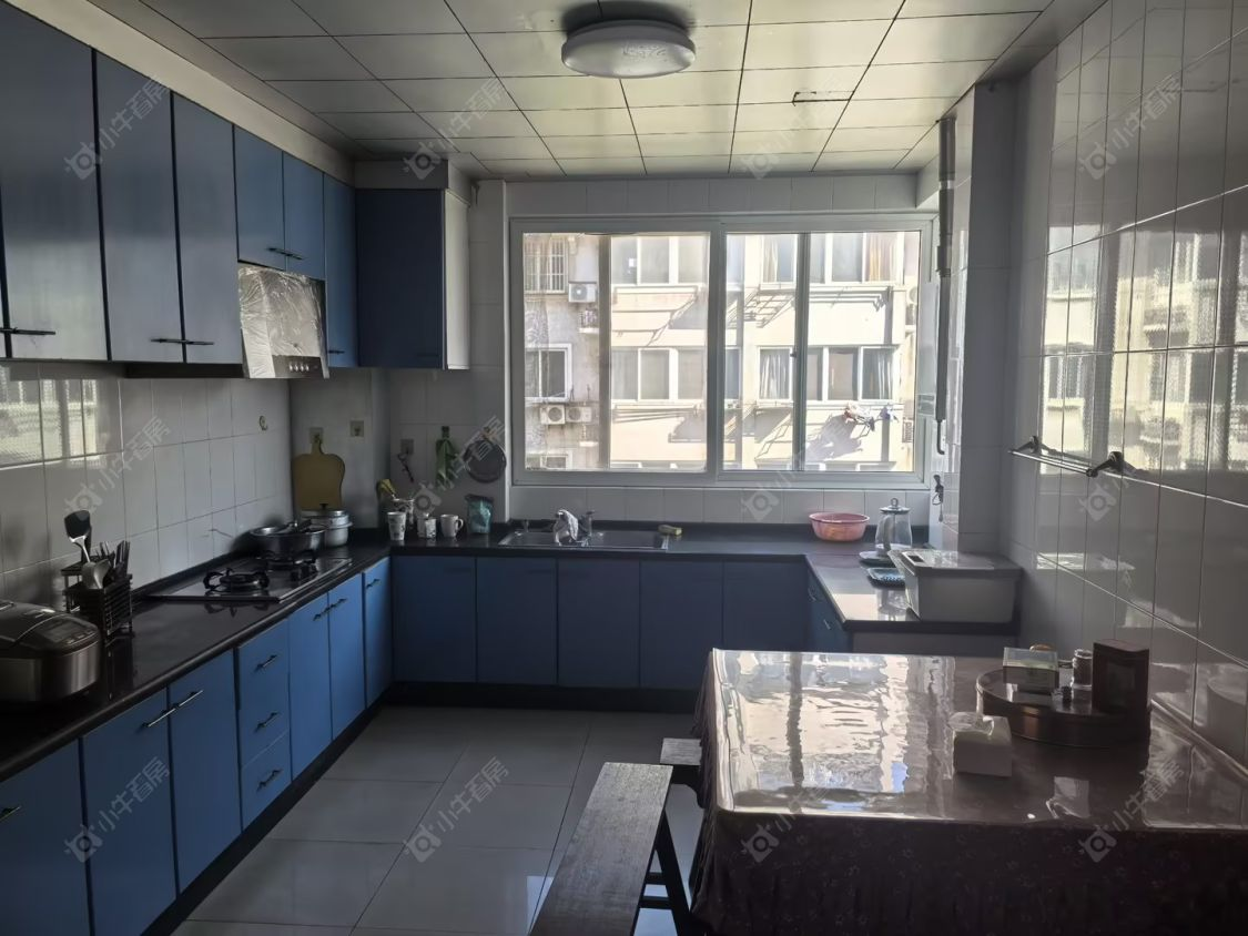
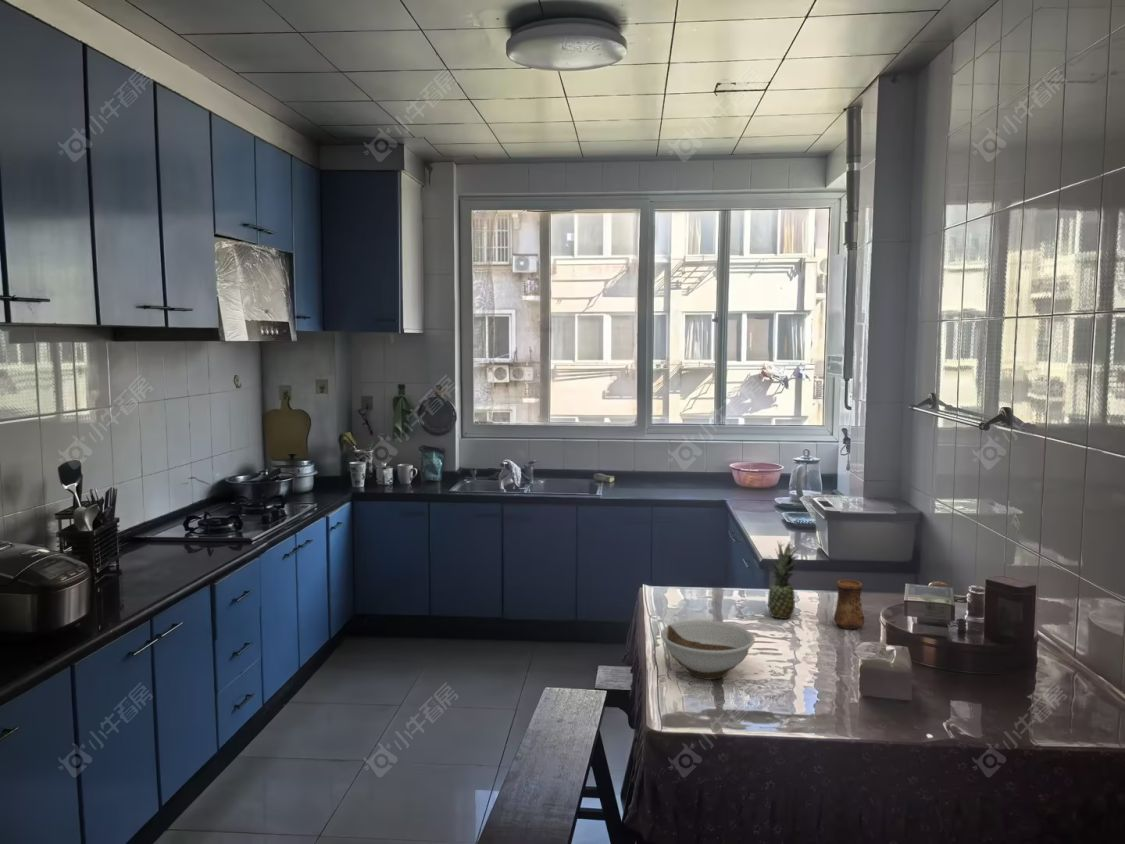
+ cup [832,579,865,630]
+ fruit [767,539,801,620]
+ bowl [660,619,756,681]
